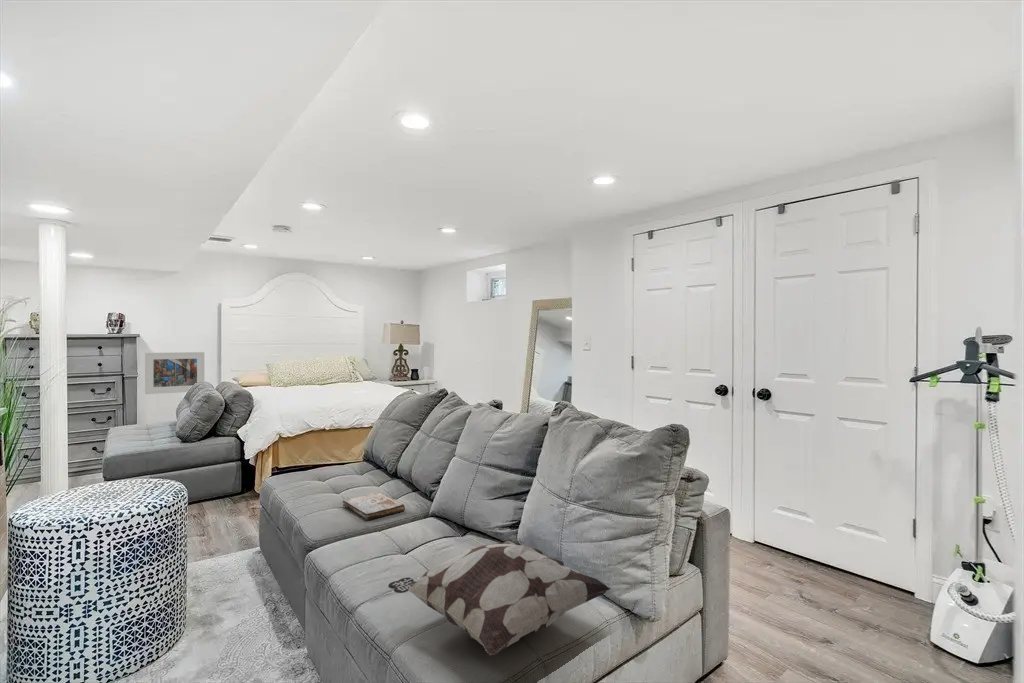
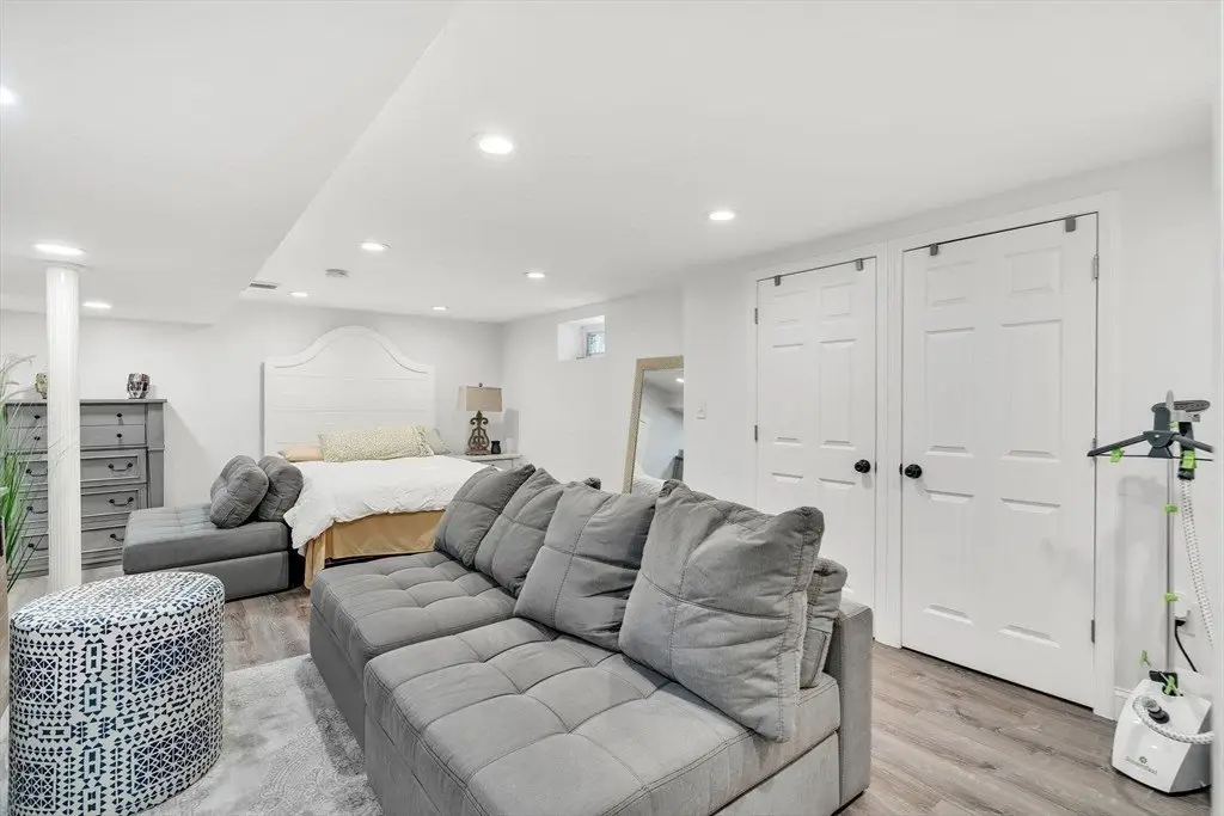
- book [341,490,406,521]
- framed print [144,351,205,395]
- decorative pillow [387,540,612,656]
